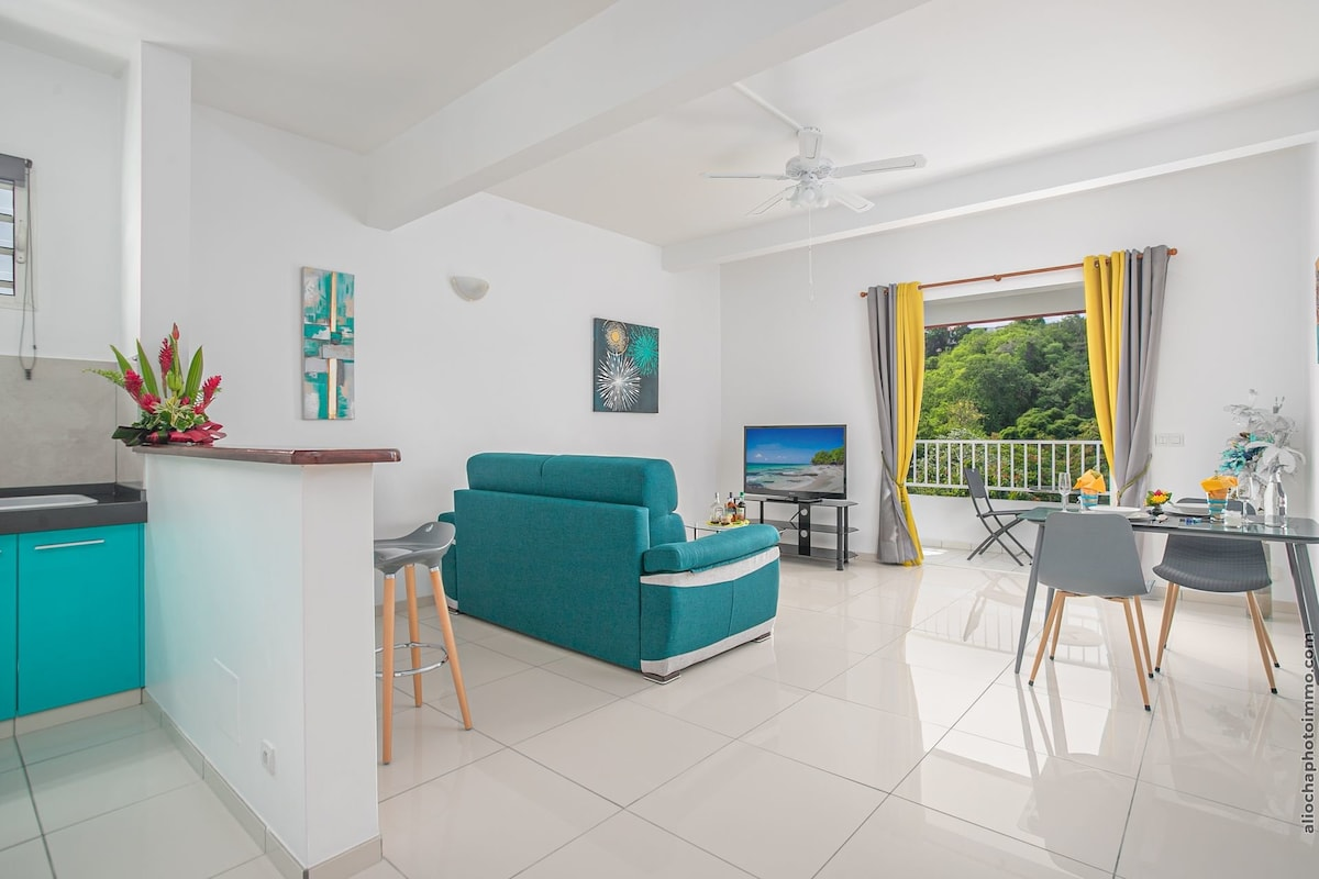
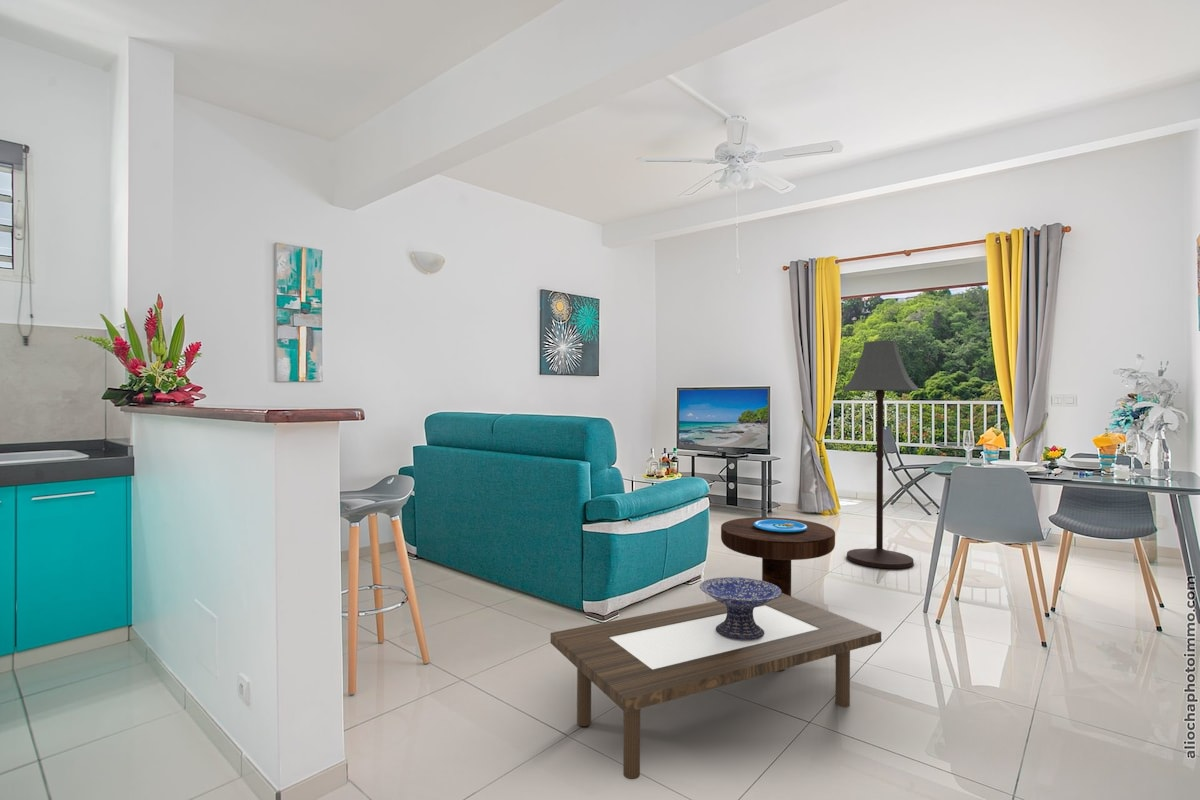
+ side table [720,516,836,597]
+ coffee table [550,593,882,780]
+ floor lamp [841,340,920,570]
+ decorative bowl [699,576,782,640]
